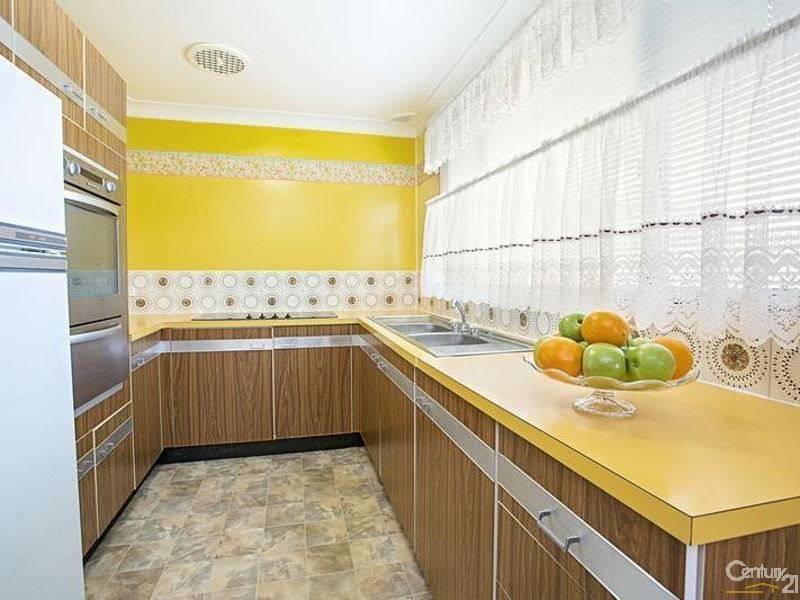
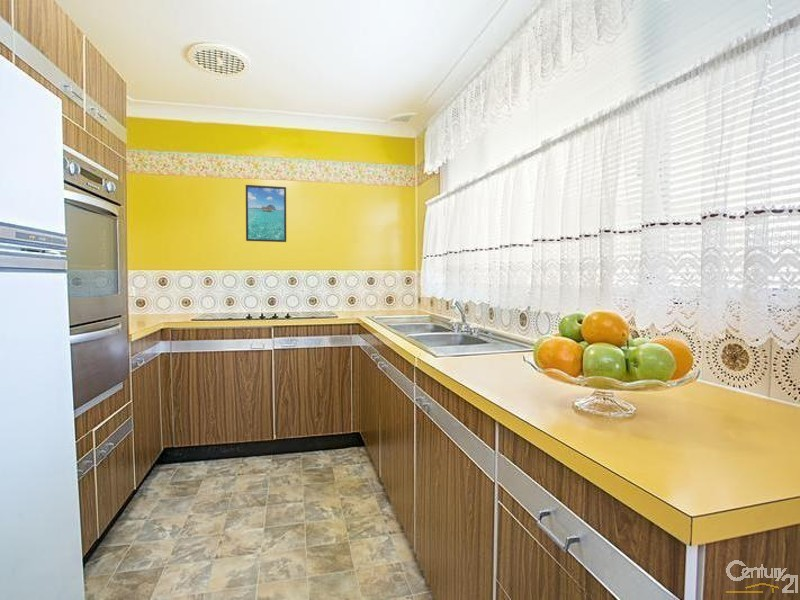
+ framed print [245,184,287,243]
